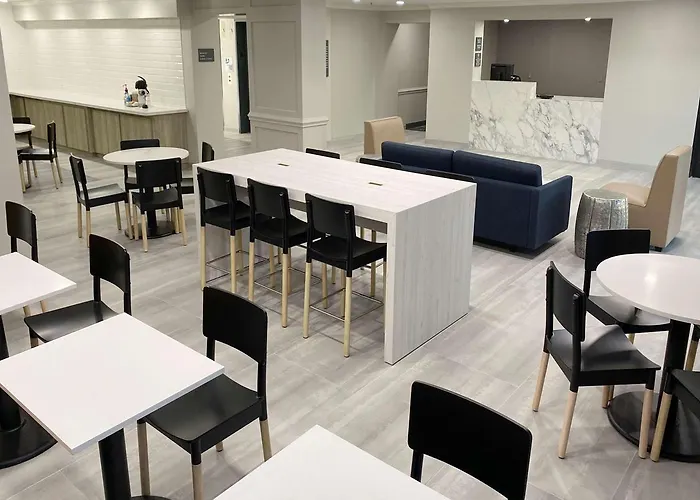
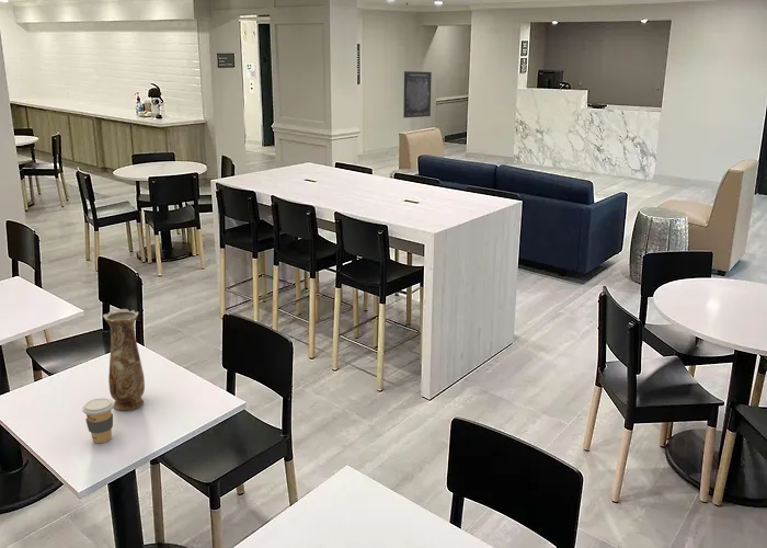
+ vase [102,308,146,411]
+ coffee cup [81,397,114,444]
+ wall art [402,70,433,118]
